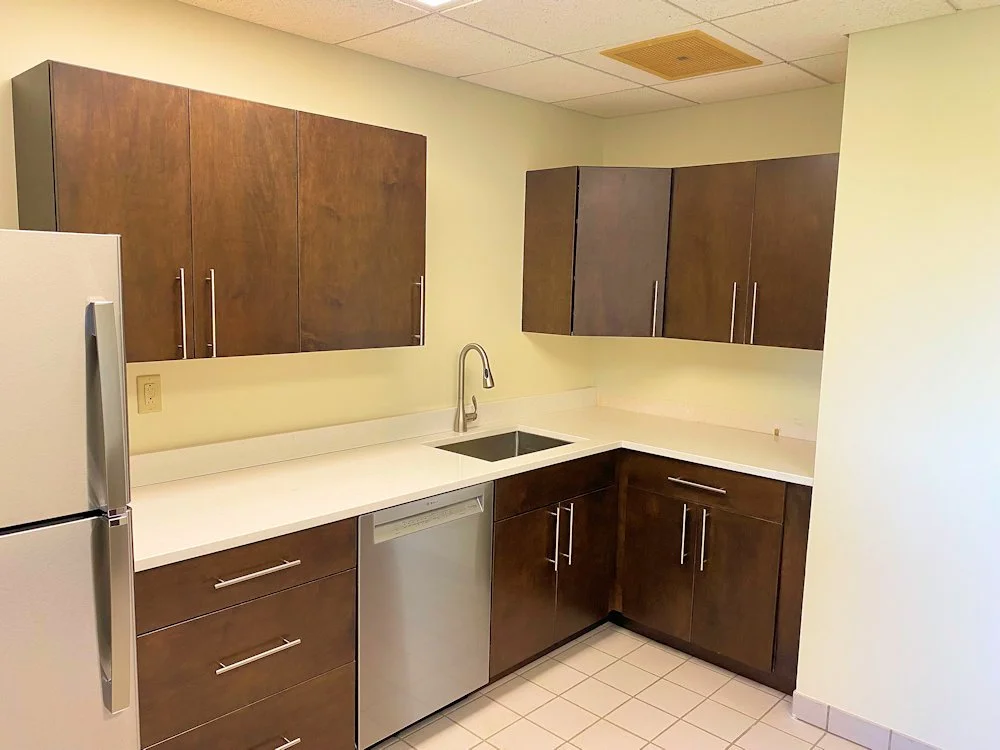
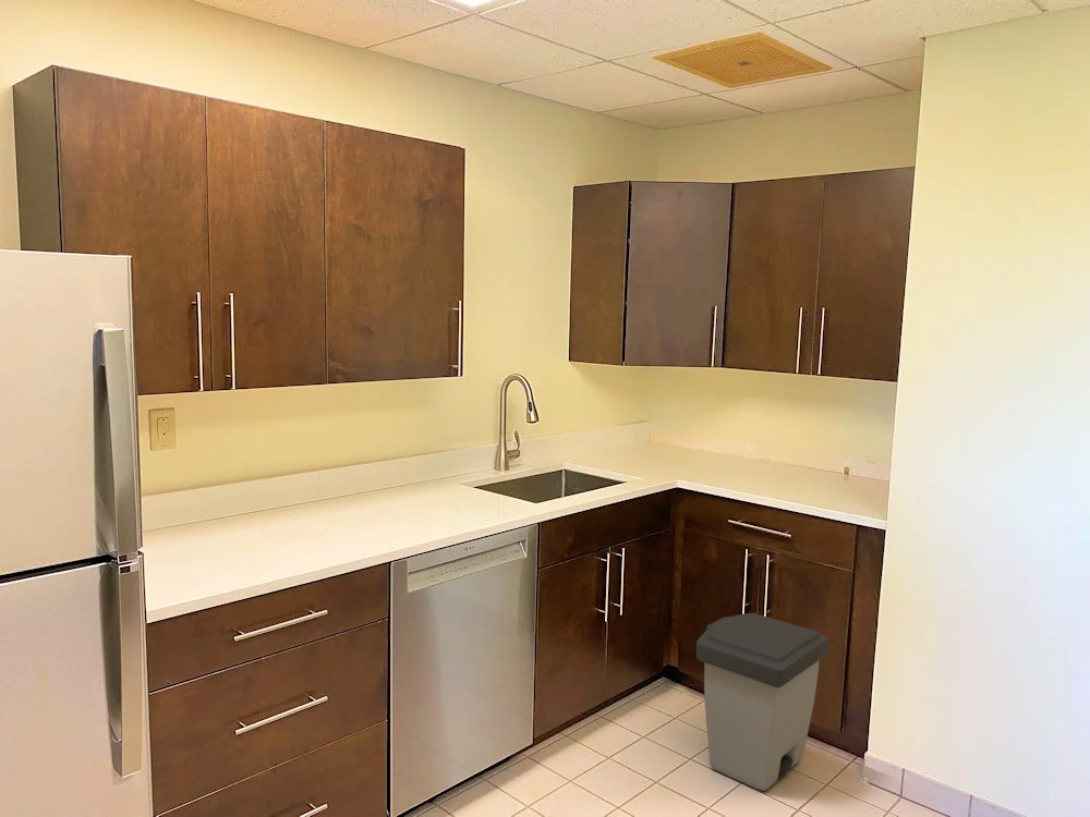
+ trash can [695,612,831,792]
